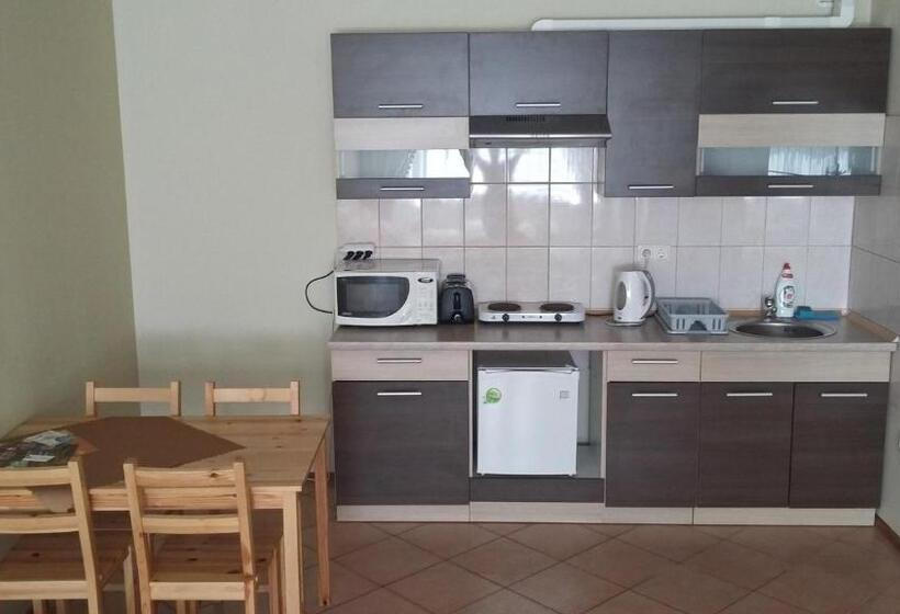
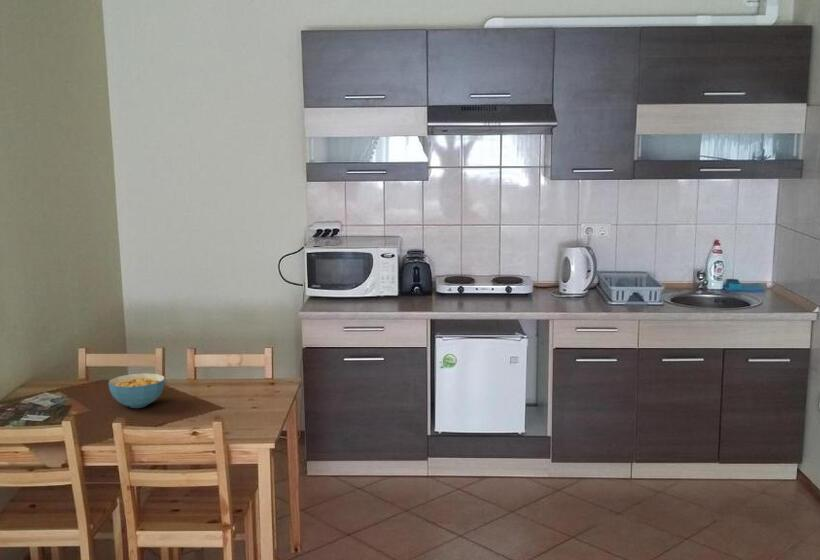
+ cereal bowl [108,372,166,409]
